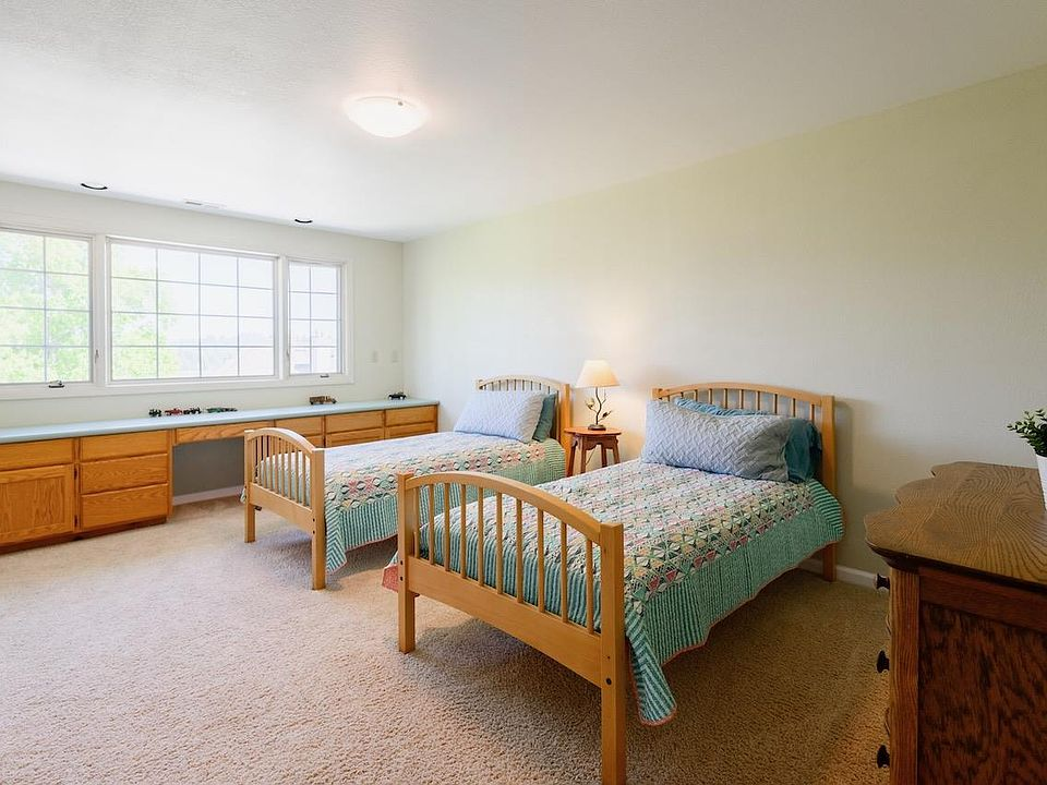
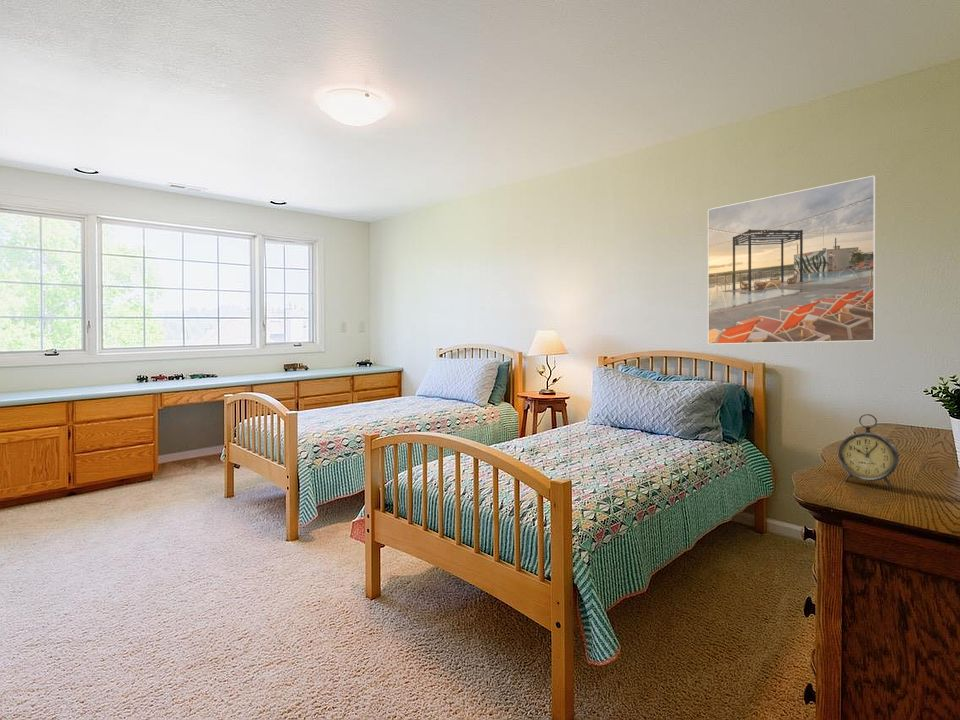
+ alarm clock [837,413,900,488]
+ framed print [707,174,877,345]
